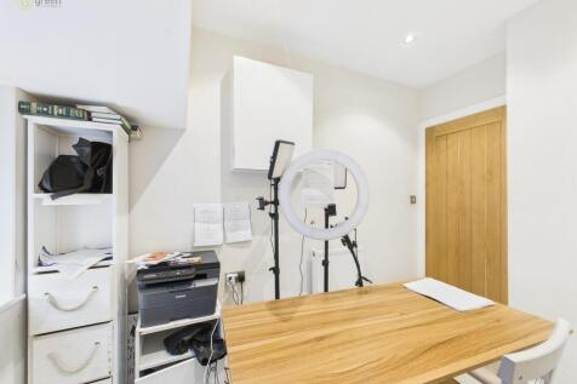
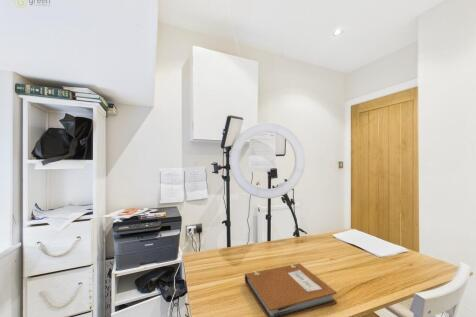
+ notebook [244,263,338,317]
